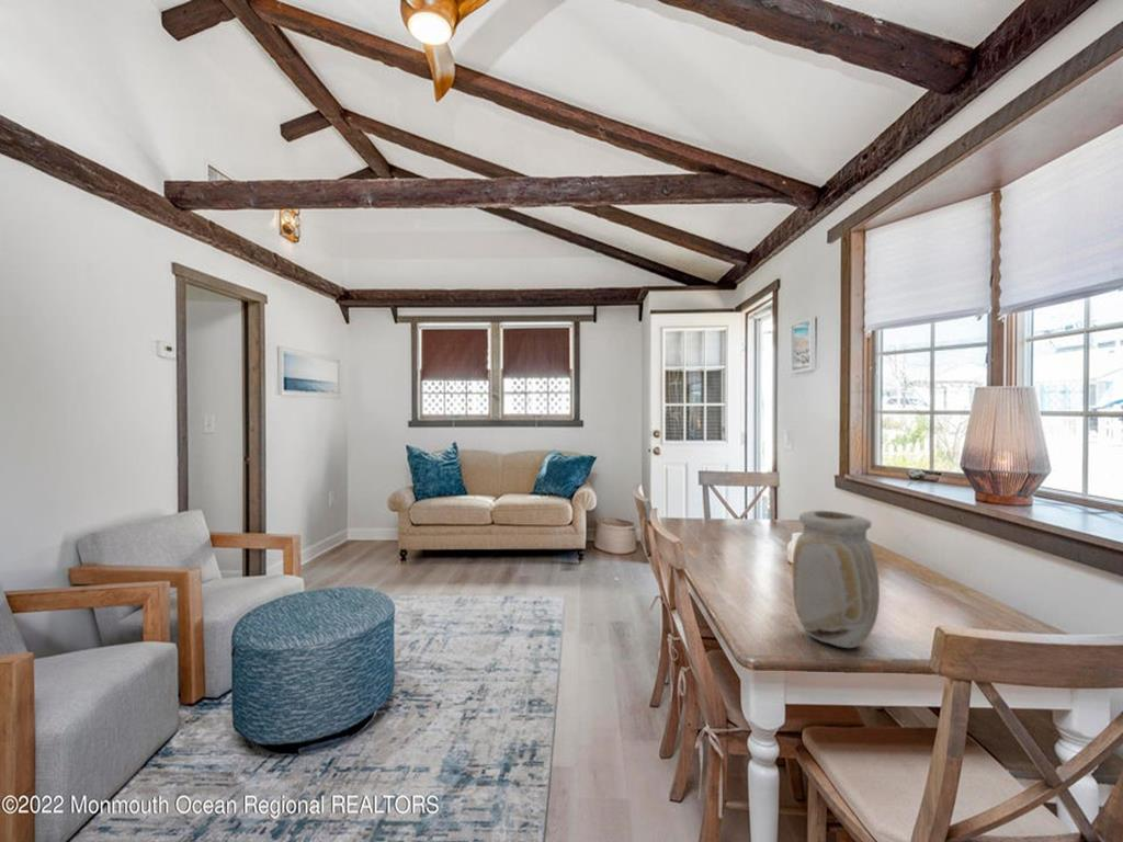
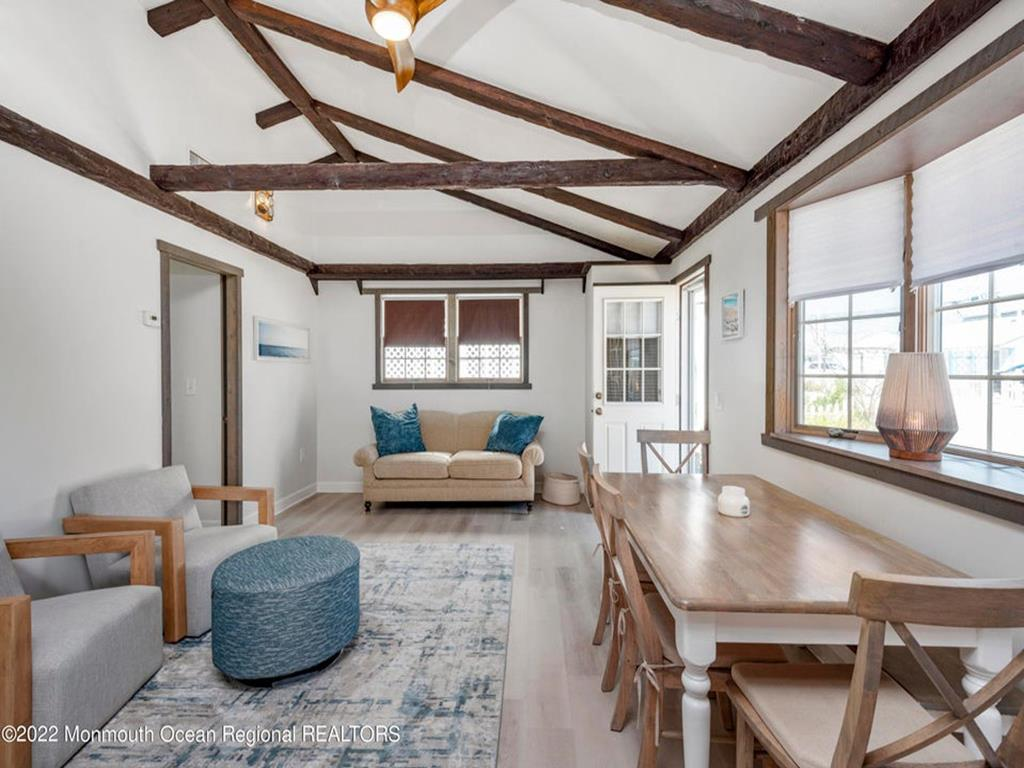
- vase [792,510,881,649]
